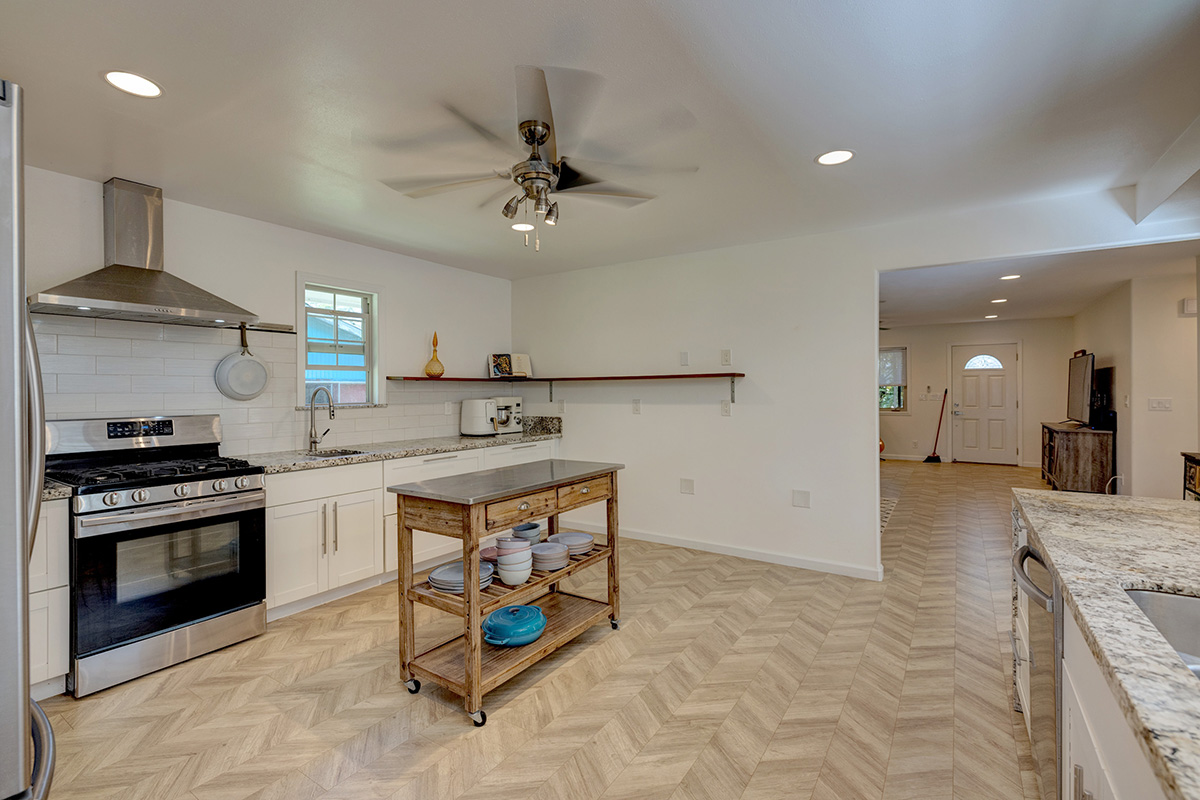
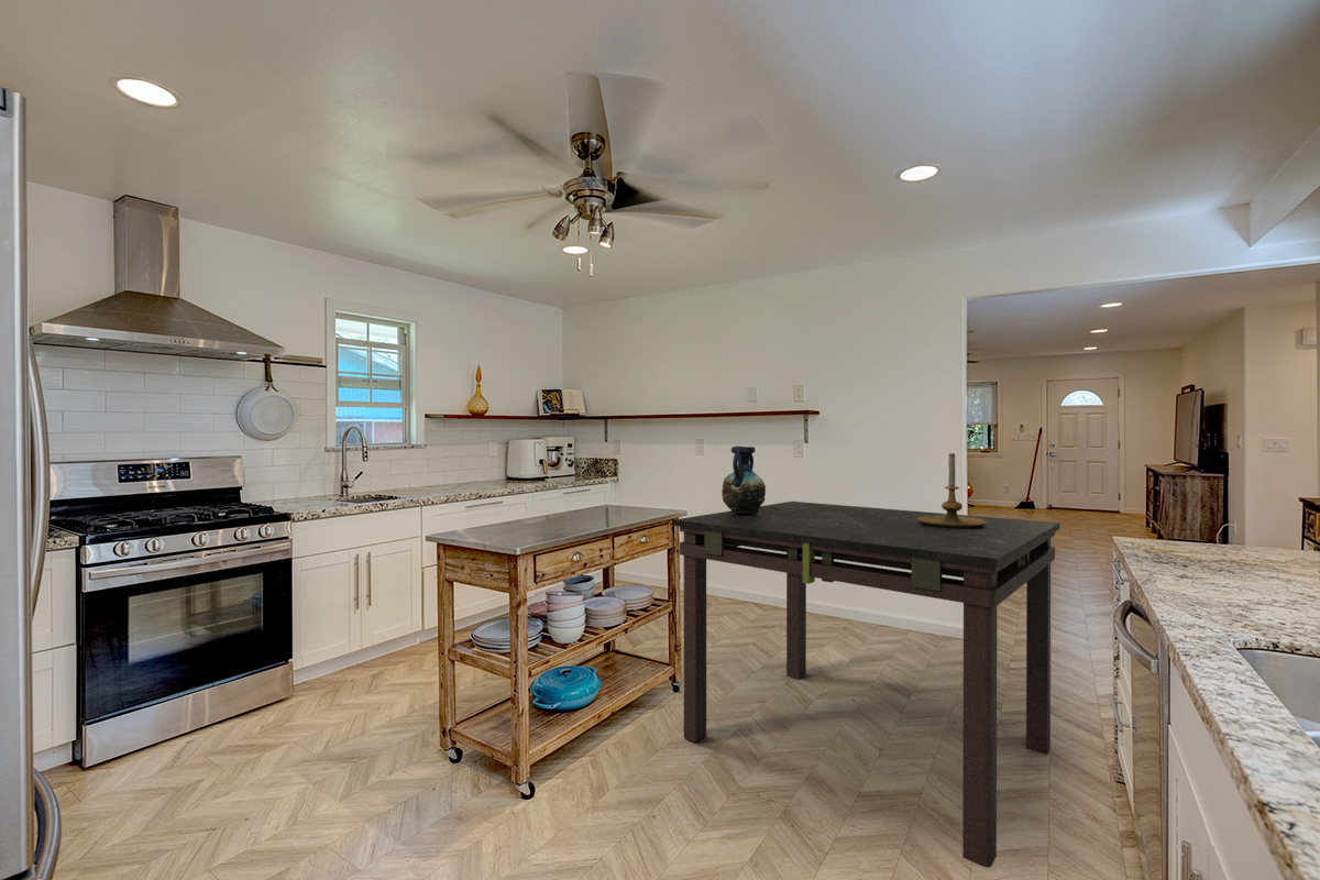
+ dining table [673,501,1062,869]
+ vase [721,446,767,515]
+ candle holder [917,452,988,528]
